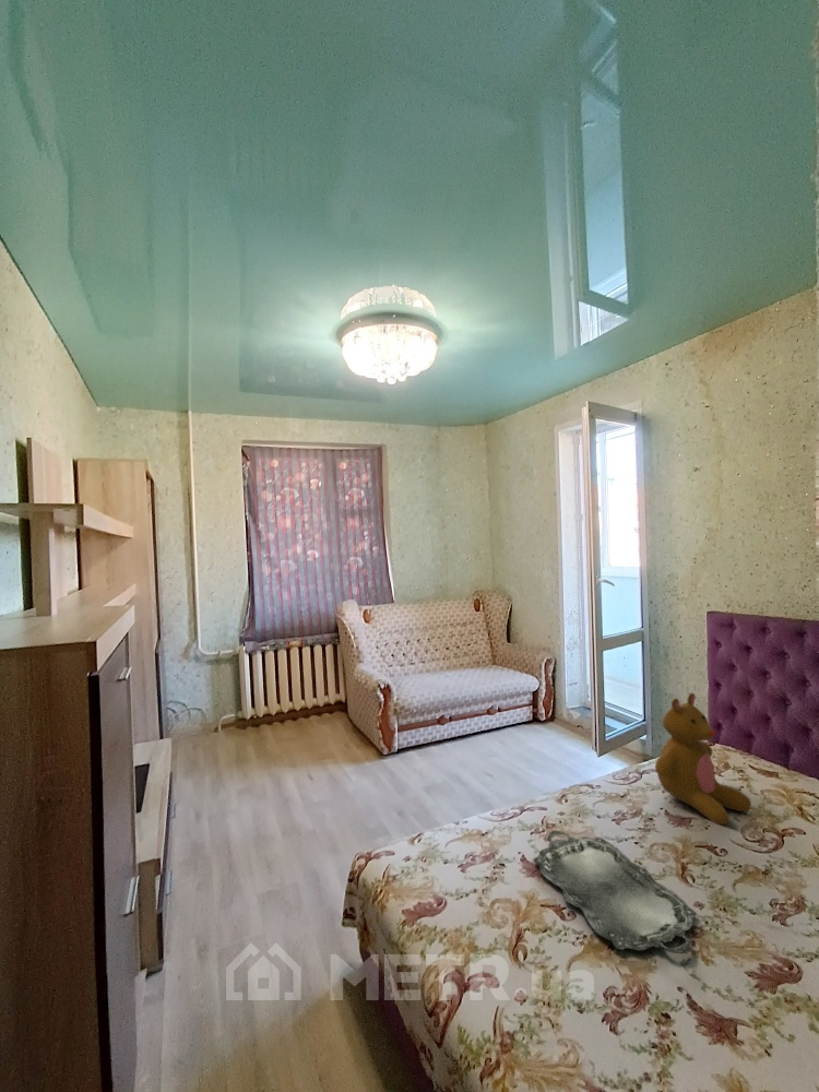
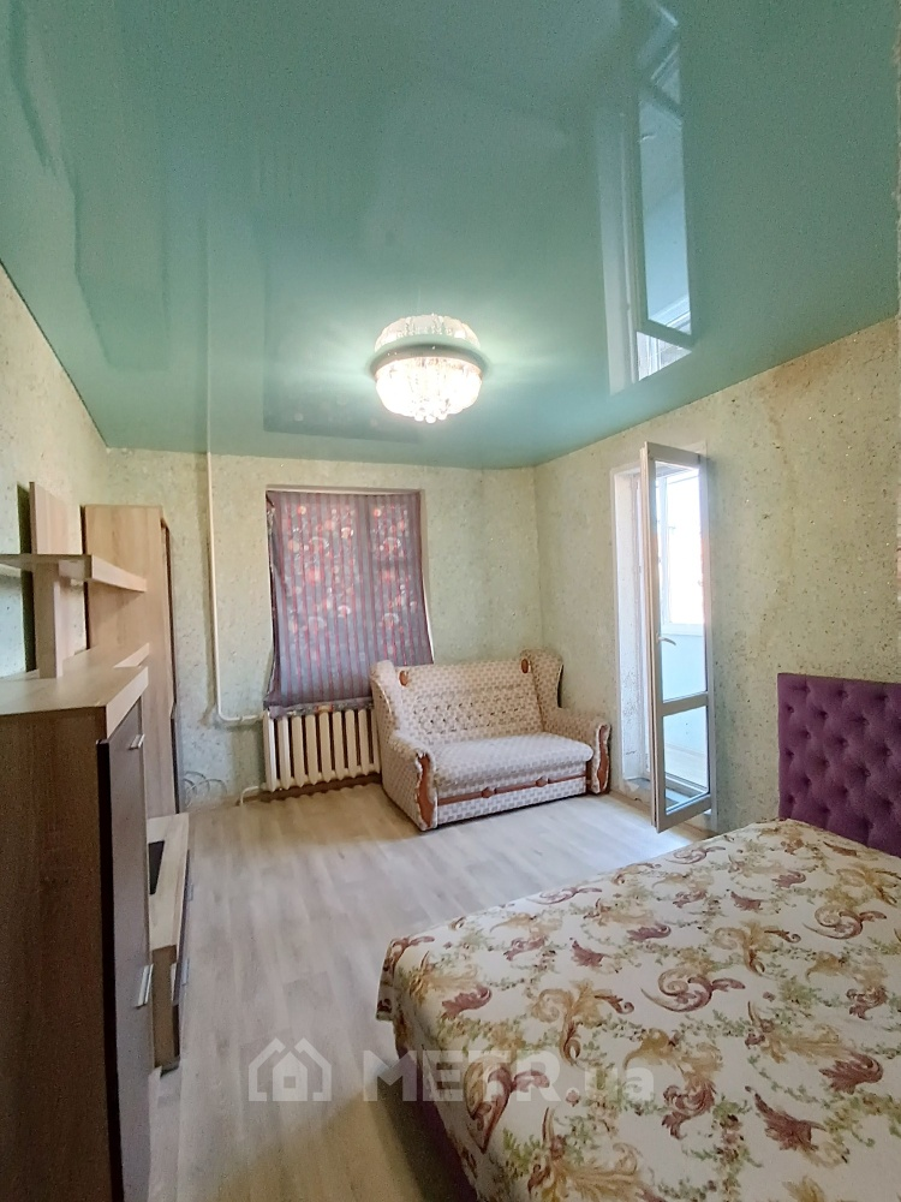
- serving tray [532,830,697,956]
- teddy bear [654,692,752,827]
